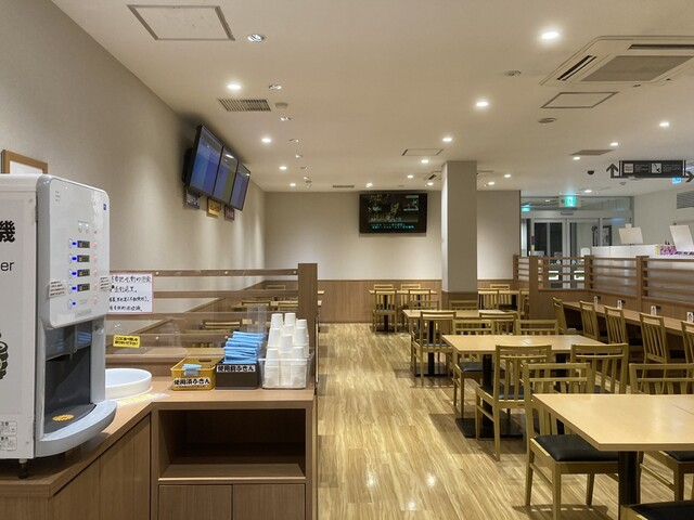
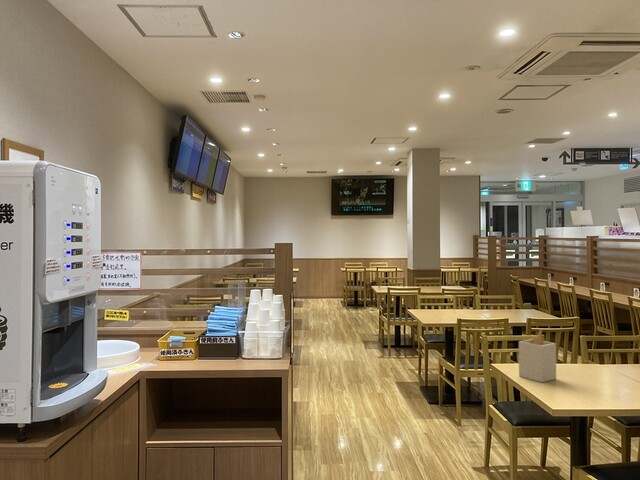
+ utensil holder [518,329,557,383]
